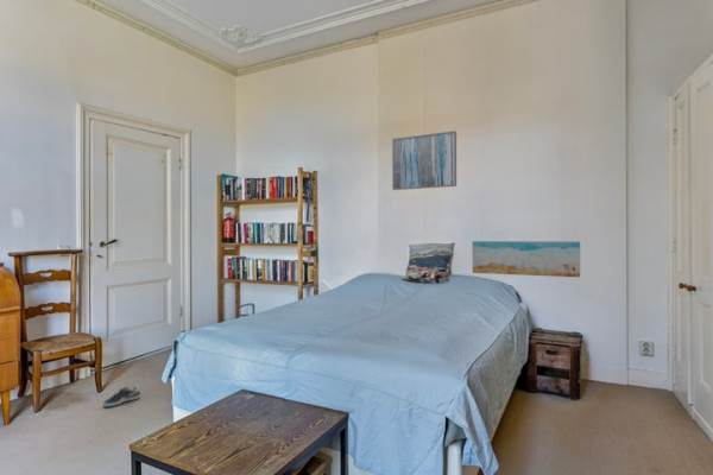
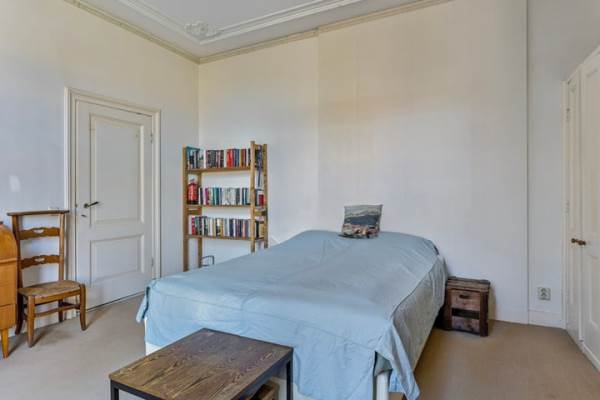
- wall art [472,240,581,278]
- wall art [391,129,458,191]
- sneaker [102,384,141,407]
